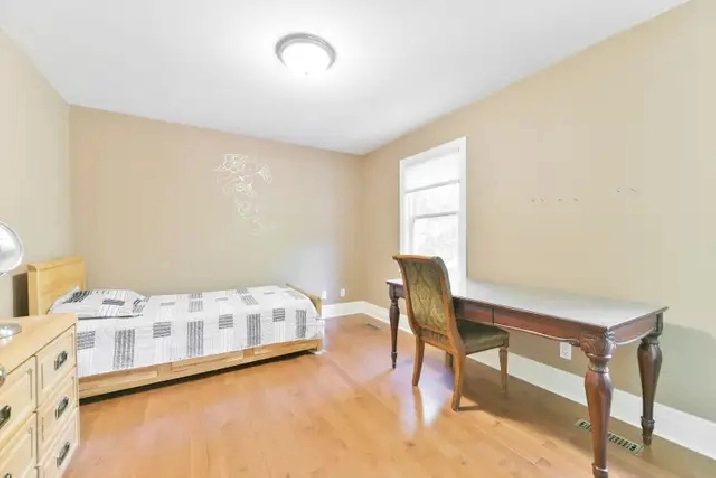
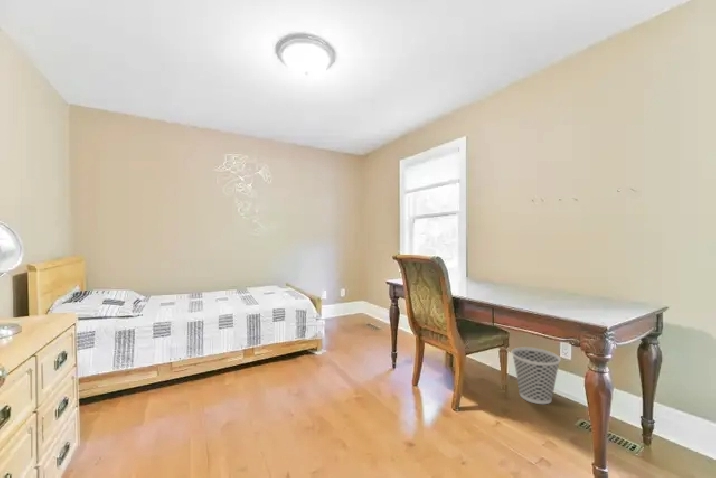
+ wastebasket [511,346,562,405]
